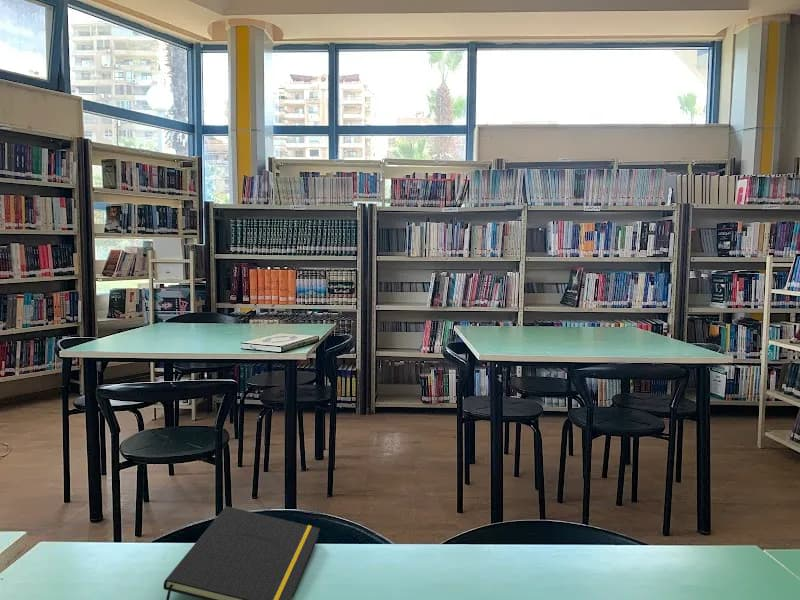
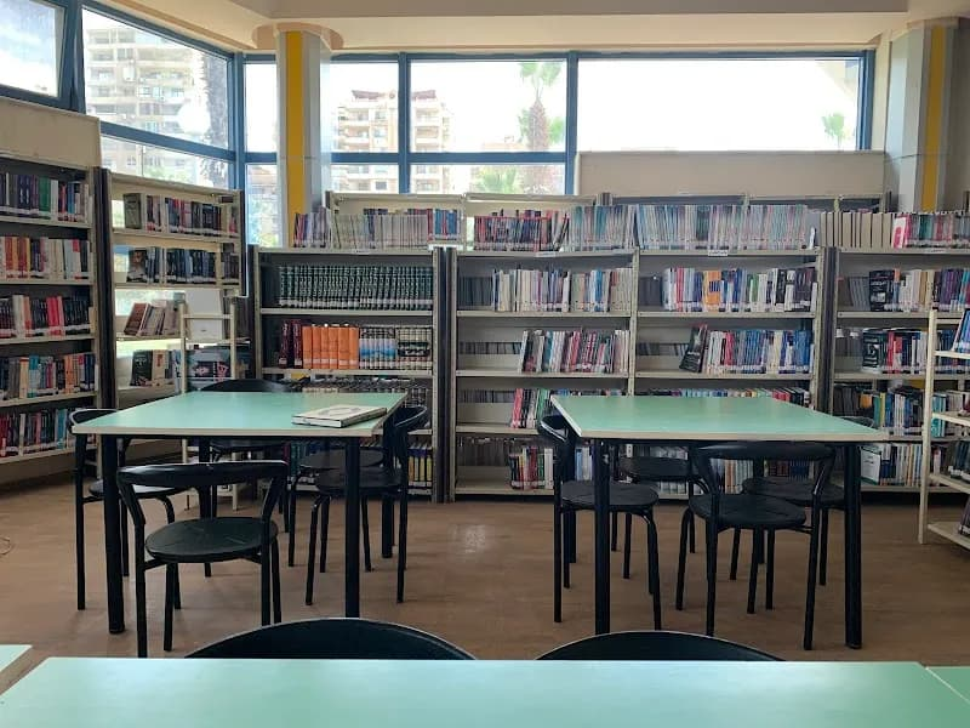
- notepad [162,505,321,600]
